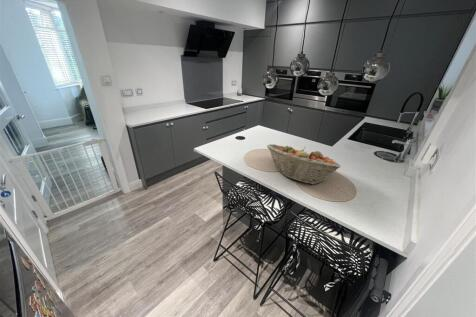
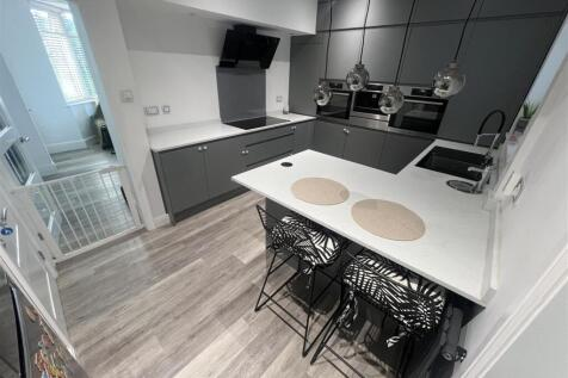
- fruit basket [266,143,341,185]
